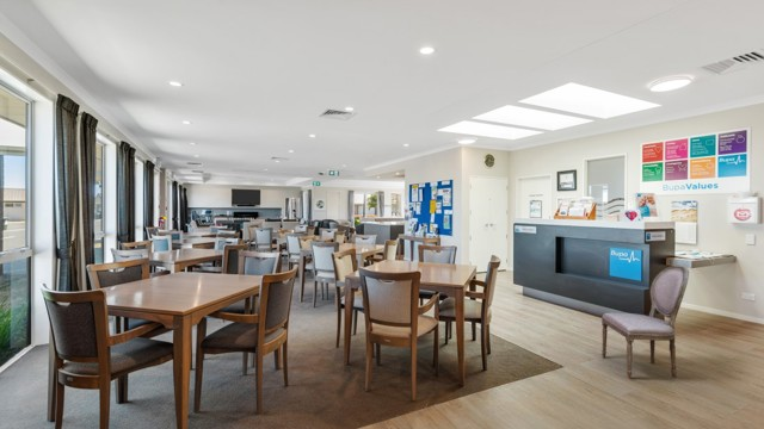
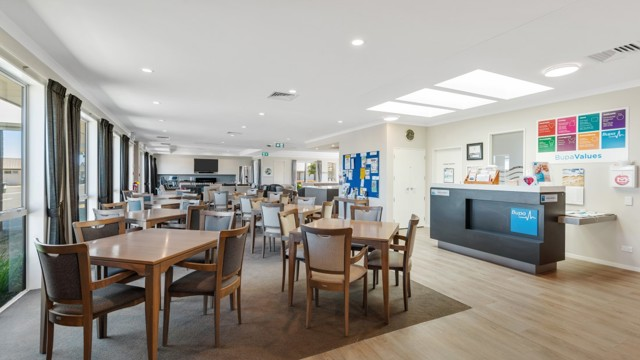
- dining chair [600,265,690,379]
